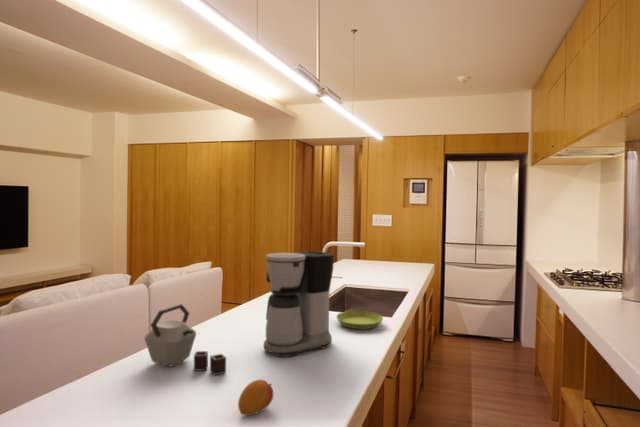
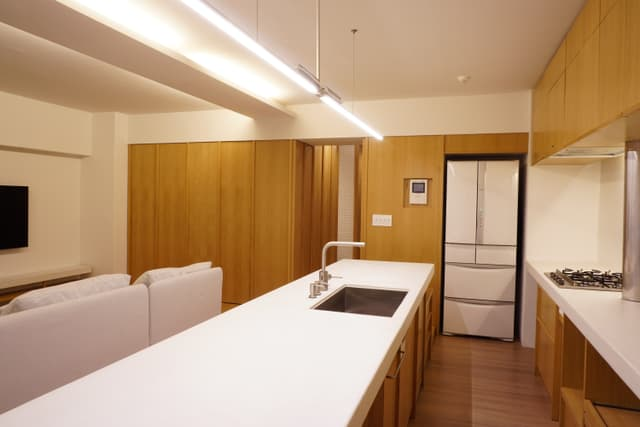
- kettle [144,303,227,376]
- saucer [335,310,384,330]
- fruit [237,378,275,417]
- coffee maker [263,250,335,358]
